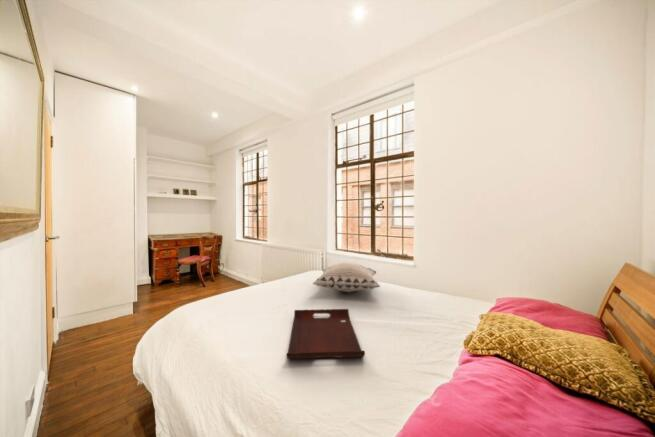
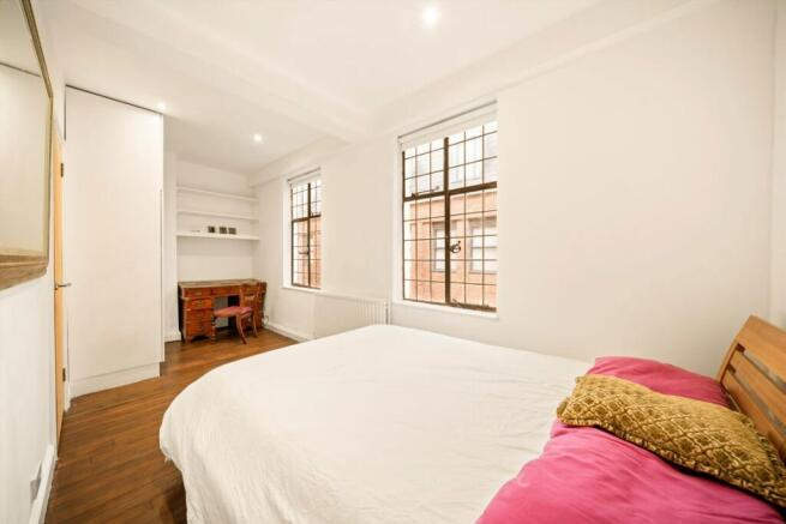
- serving tray [285,308,366,360]
- decorative pillow [311,261,381,294]
